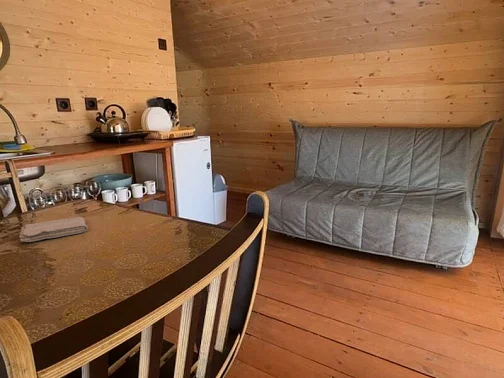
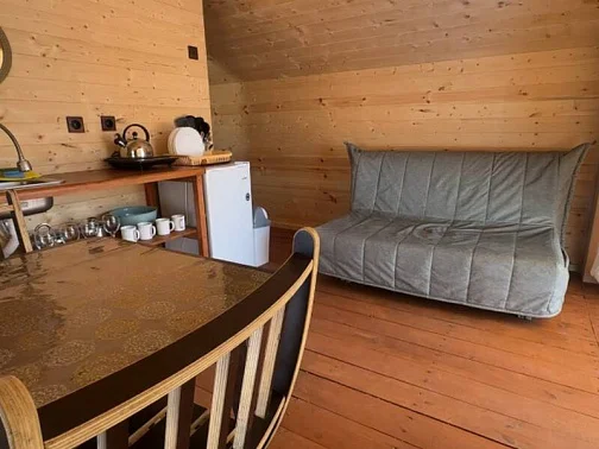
- washcloth [18,216,89,243]
